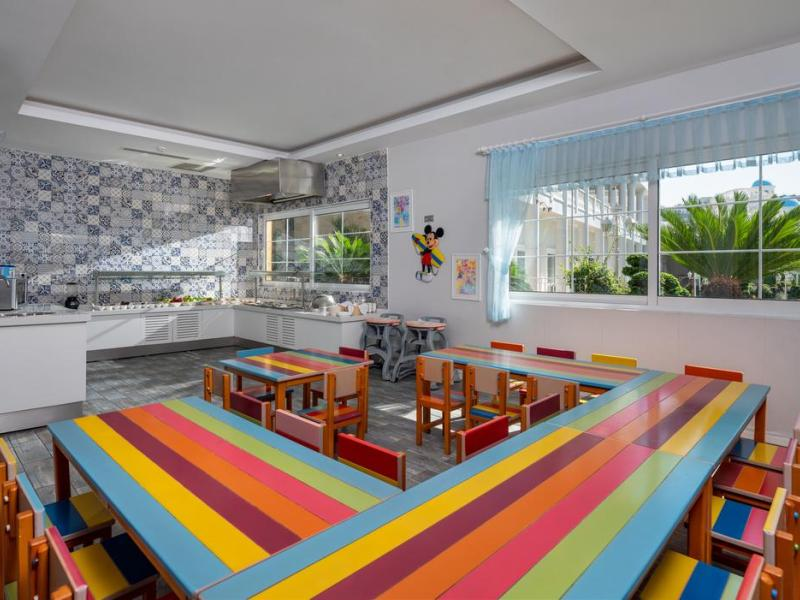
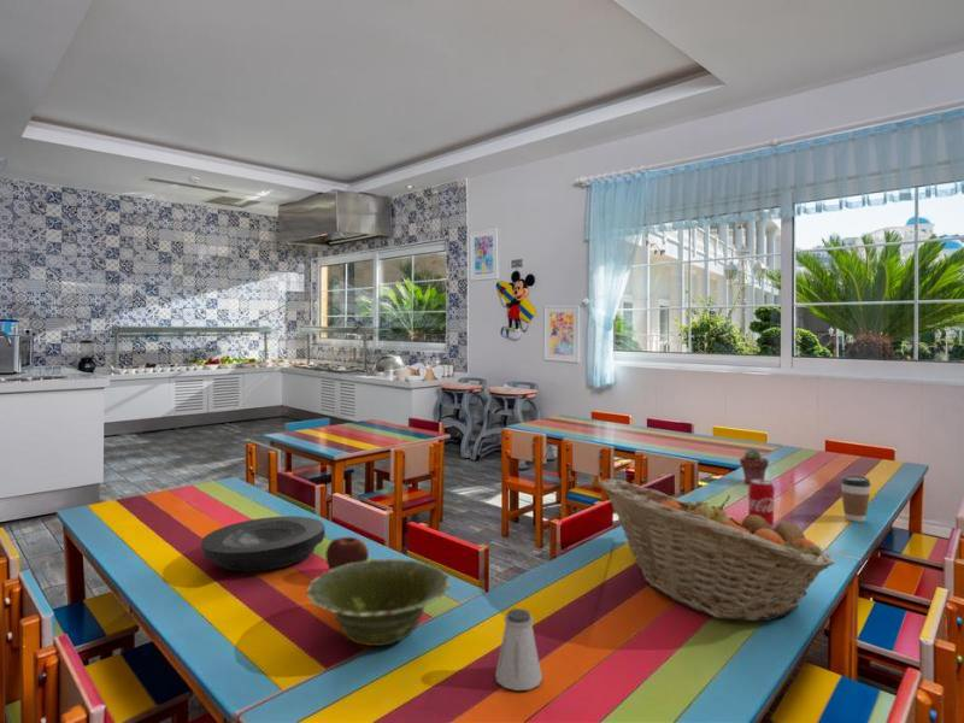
+ apple [324,536,370,570]
+ plate [200,515,327,574]
+ saltshaker [494,607,543,692]
+ beverage can [747,478,775,527]
+ fruit basket [599,477,836,622]
+ potted succulent [739,447,770,484]
+ coffee cup [840,475,872,523]
+ dish [305,558,452,647]
